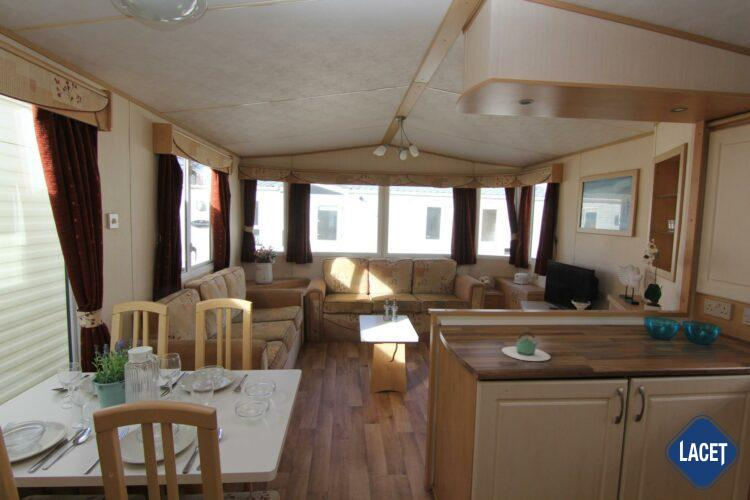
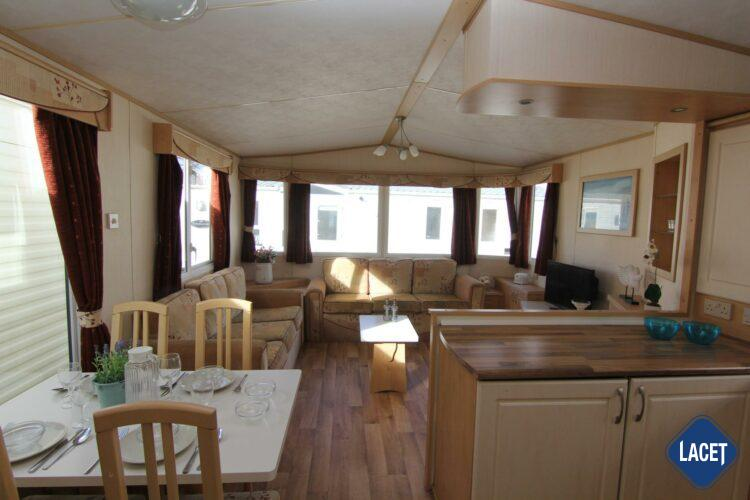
- teapot [501,331,551,362]
